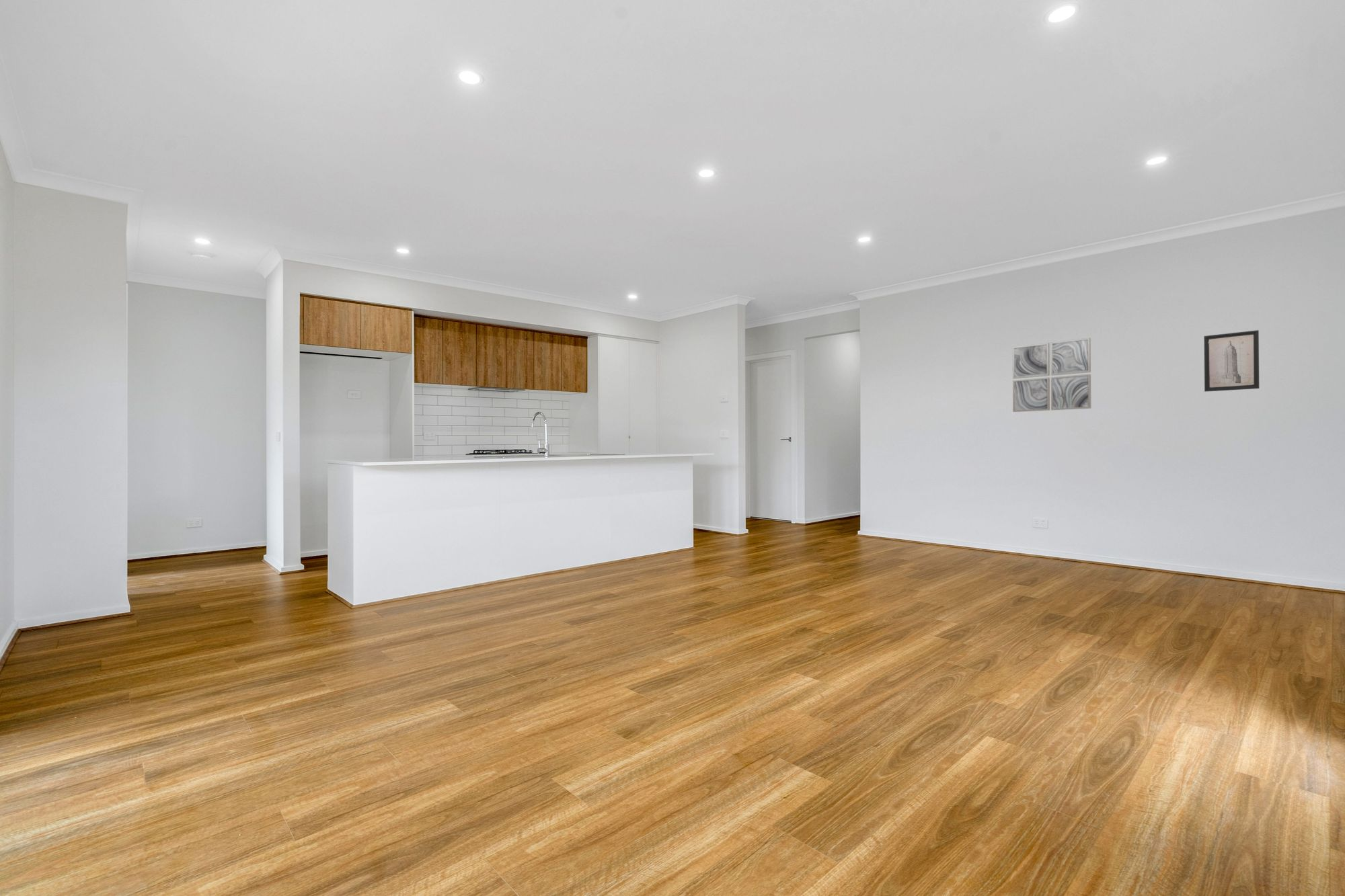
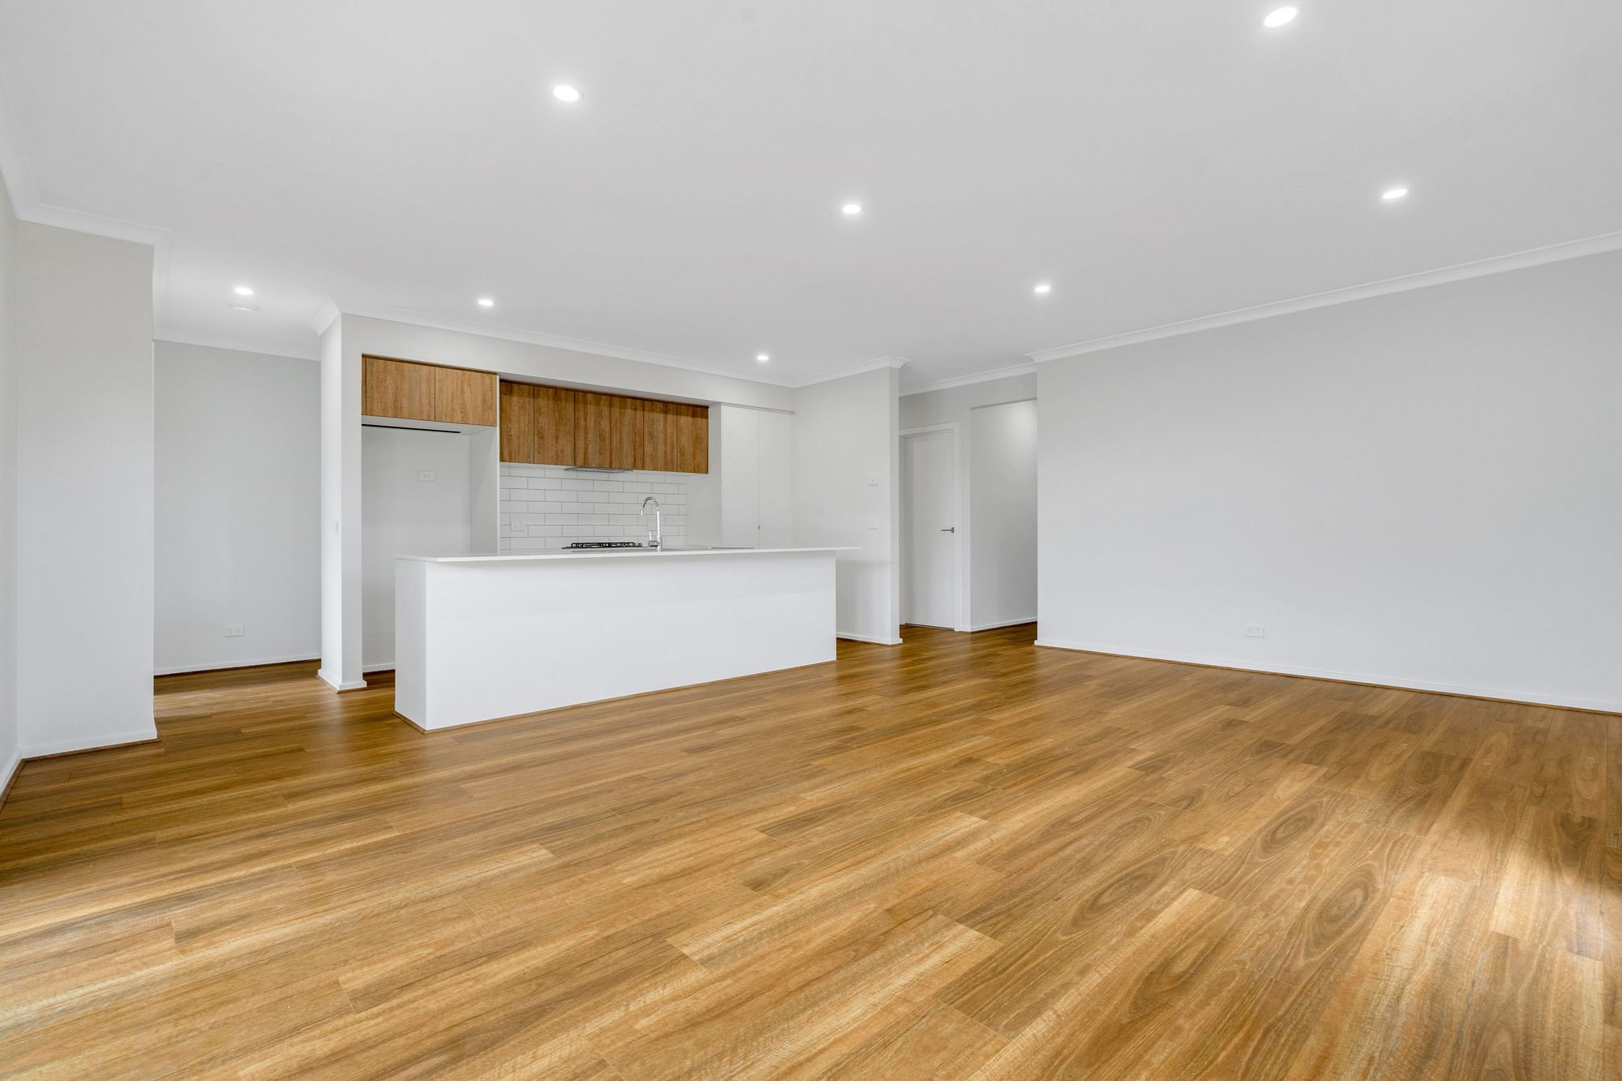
- wall art [1012,337,1091,413]
- wall art [1203,329,1260,393]
